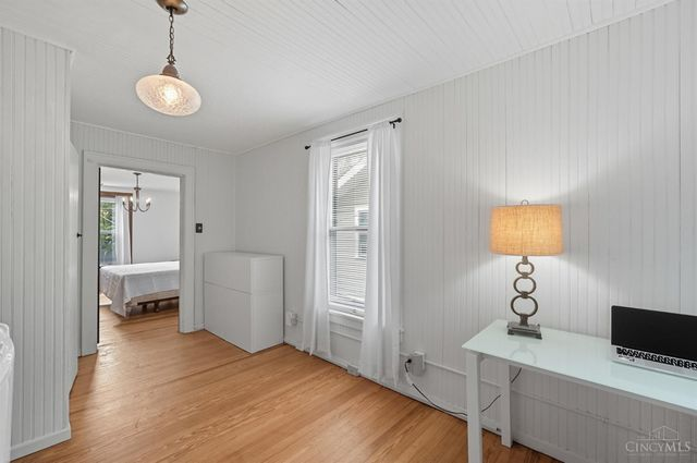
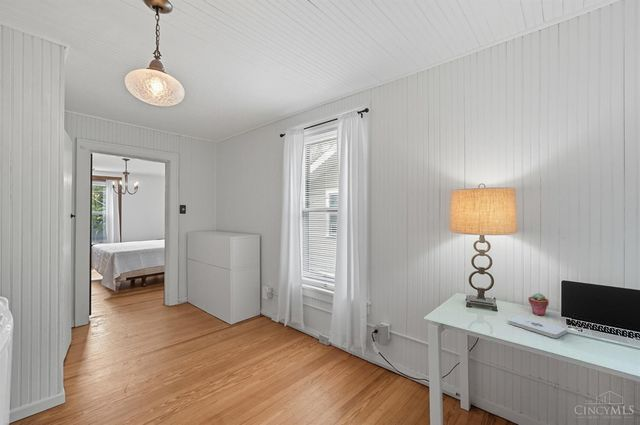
+ notepad [507,314,568,339]
+ potted succulent [527,292,550,316]
